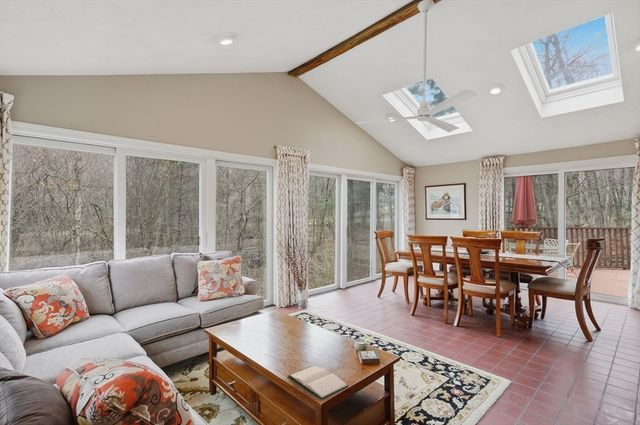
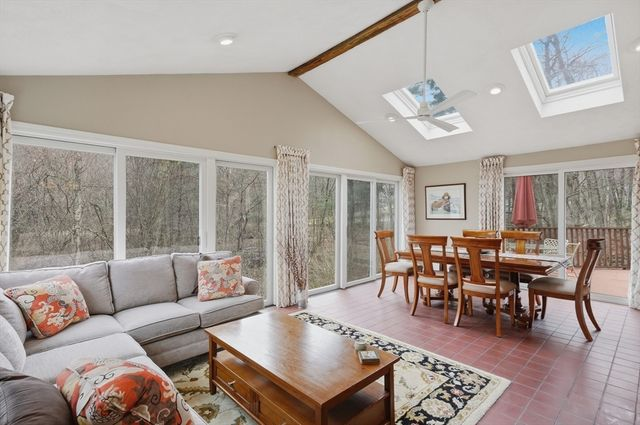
- hardback book [288,364,349,401]
